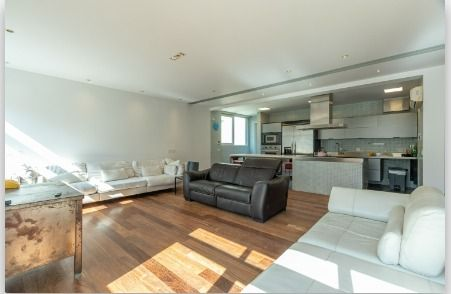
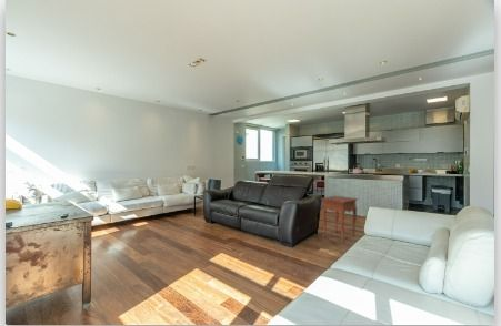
+ side table [320,195,359,243]
